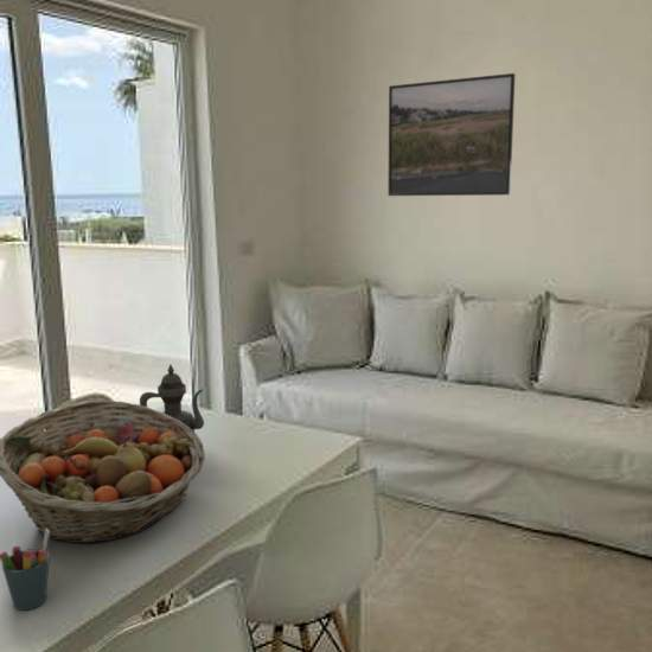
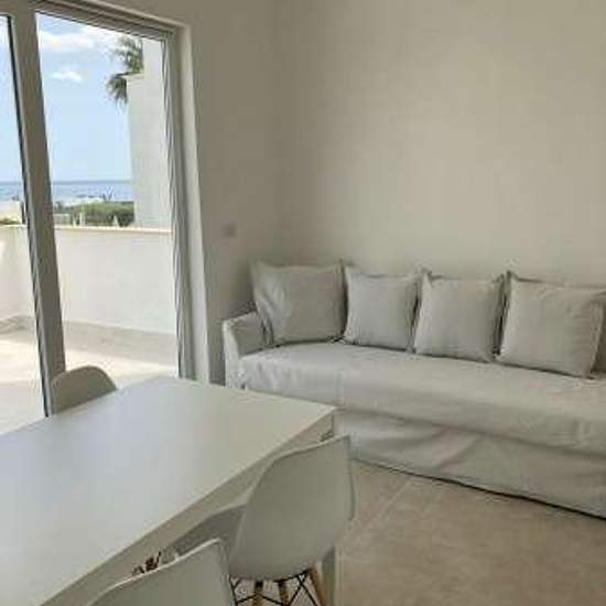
- fruit basket [0,399,206,544]
- teapot [139,363,205,432]
- pen holder [0,529,51,612]
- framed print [386,72,516,197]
